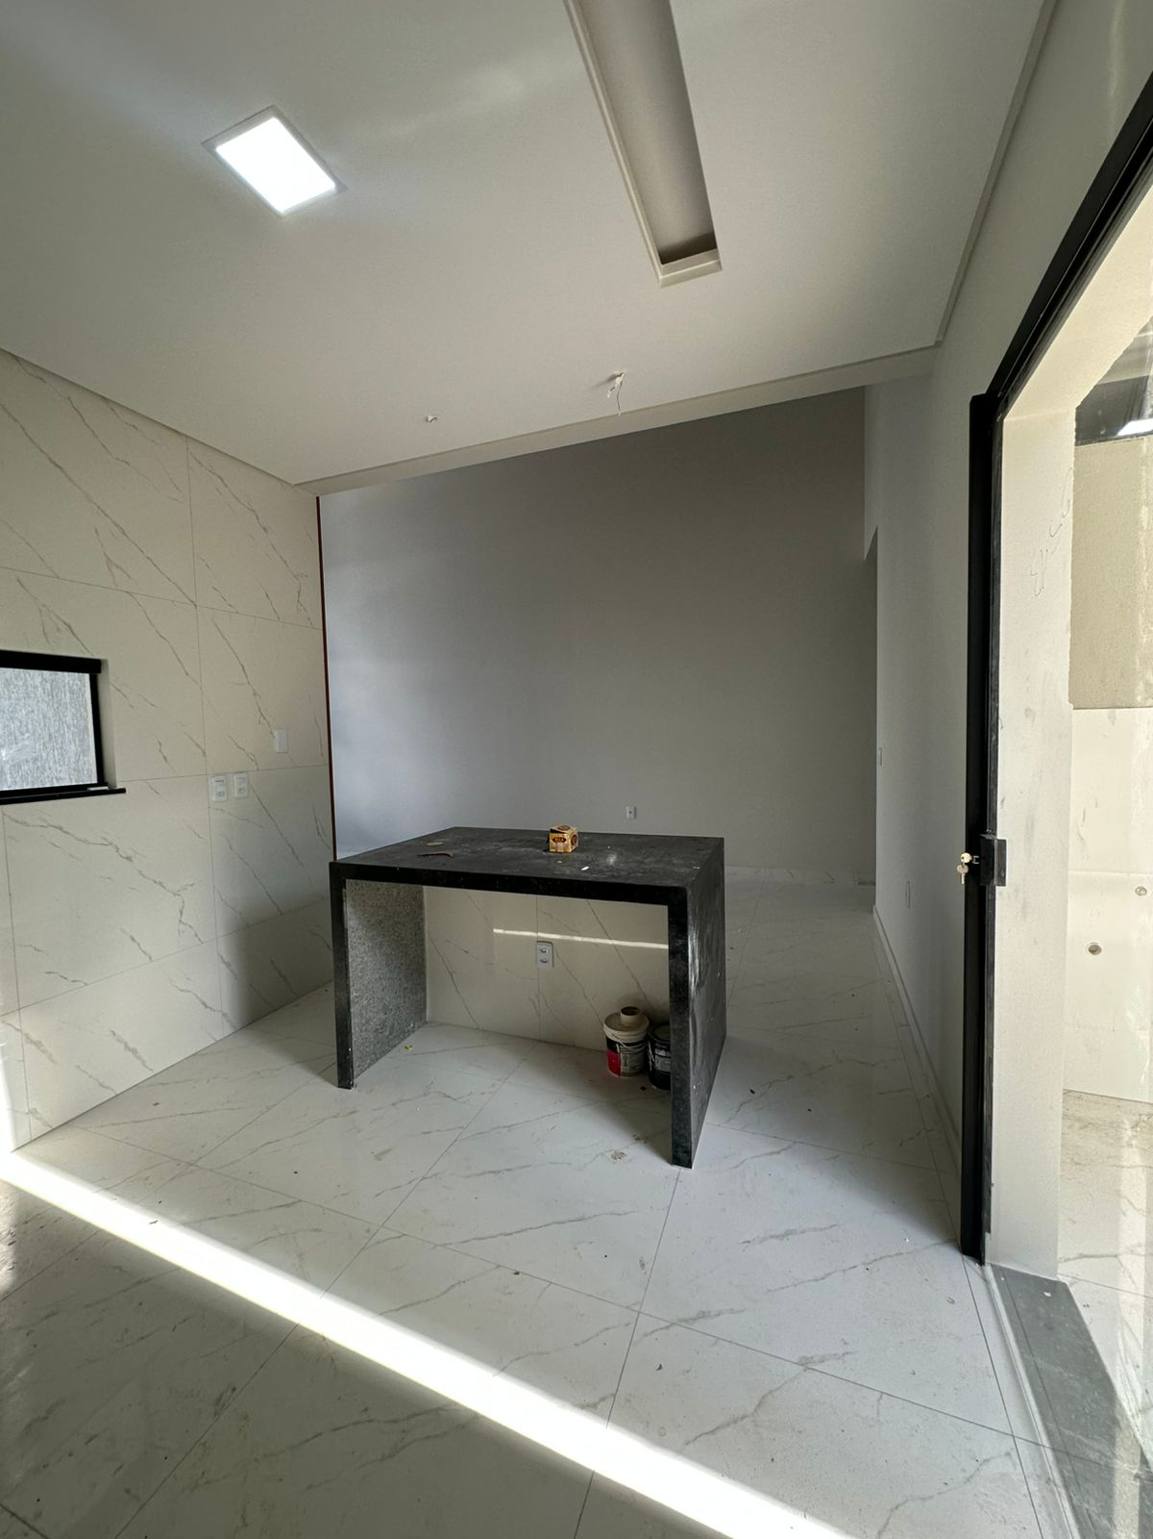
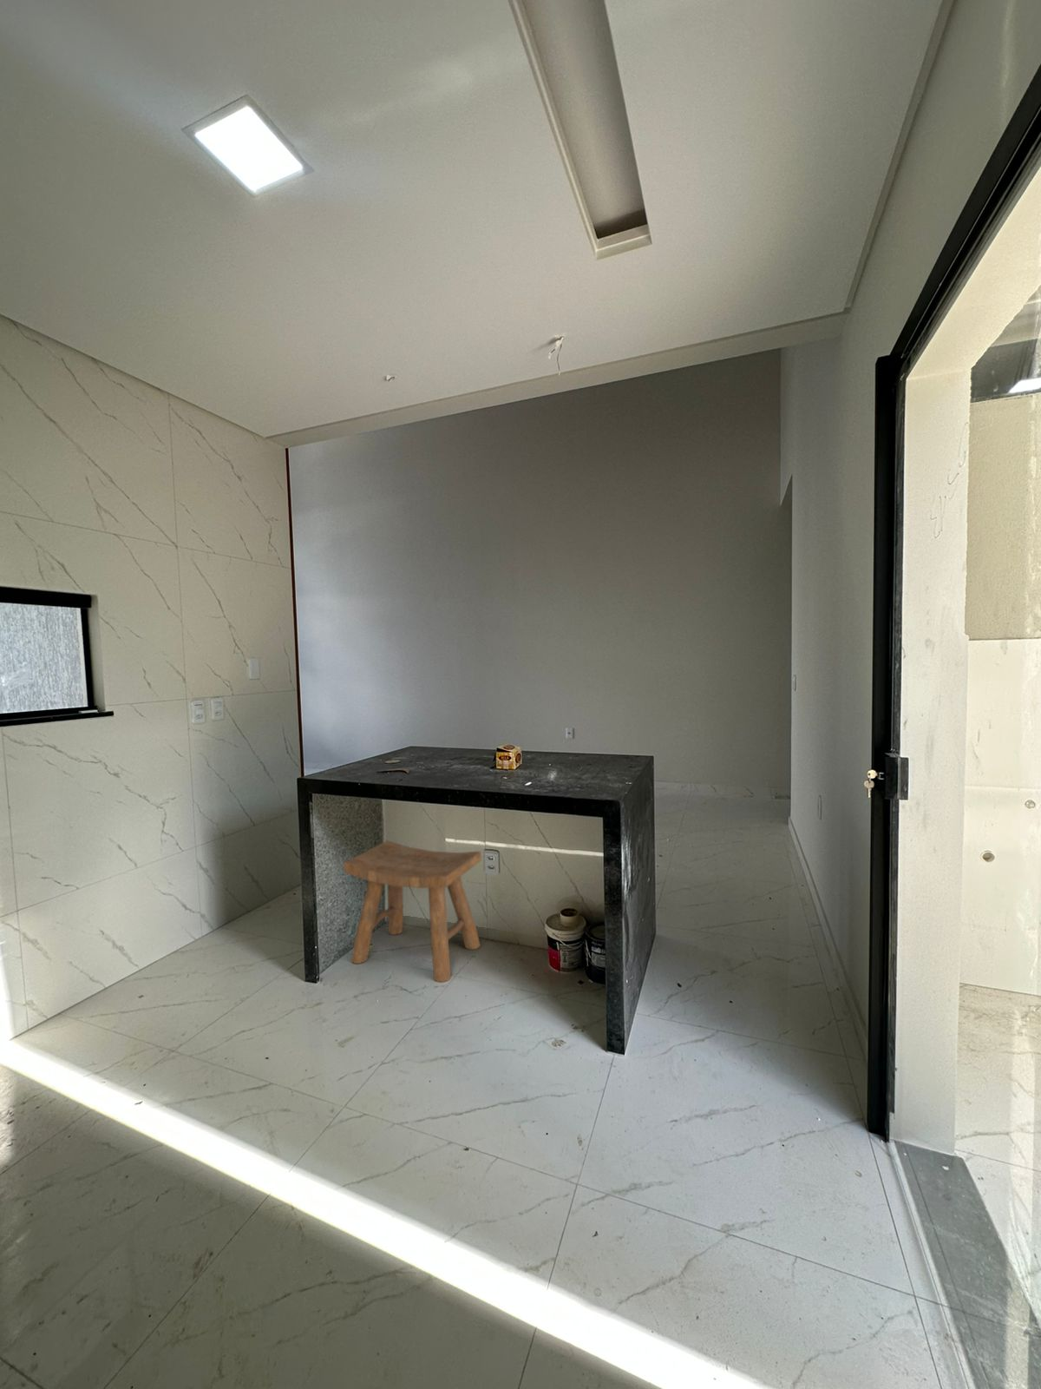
+ stool [343,840,482,983]
